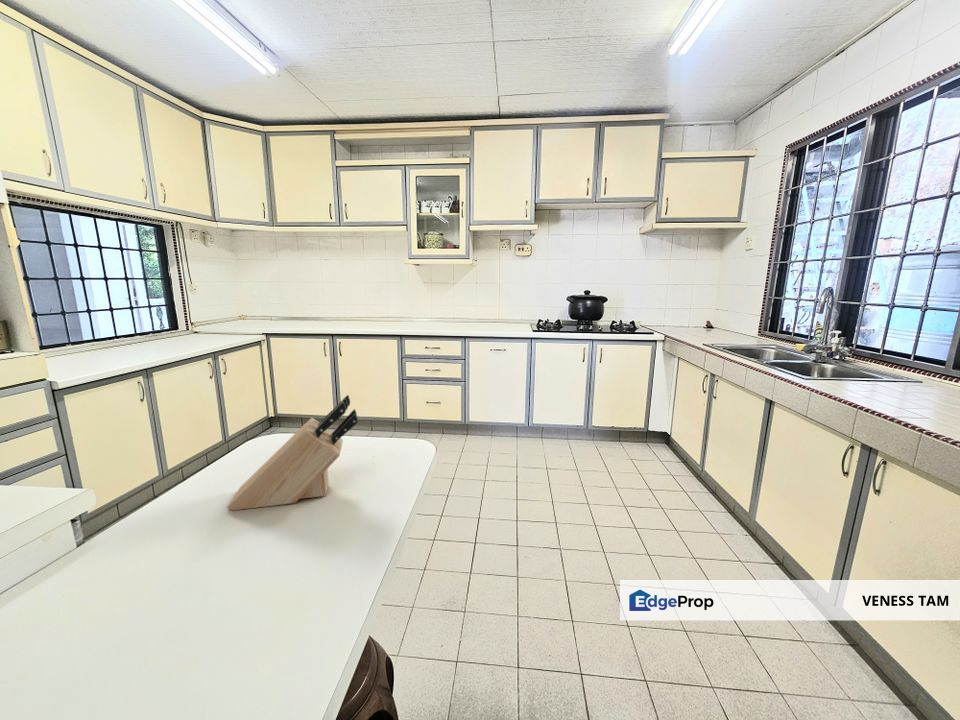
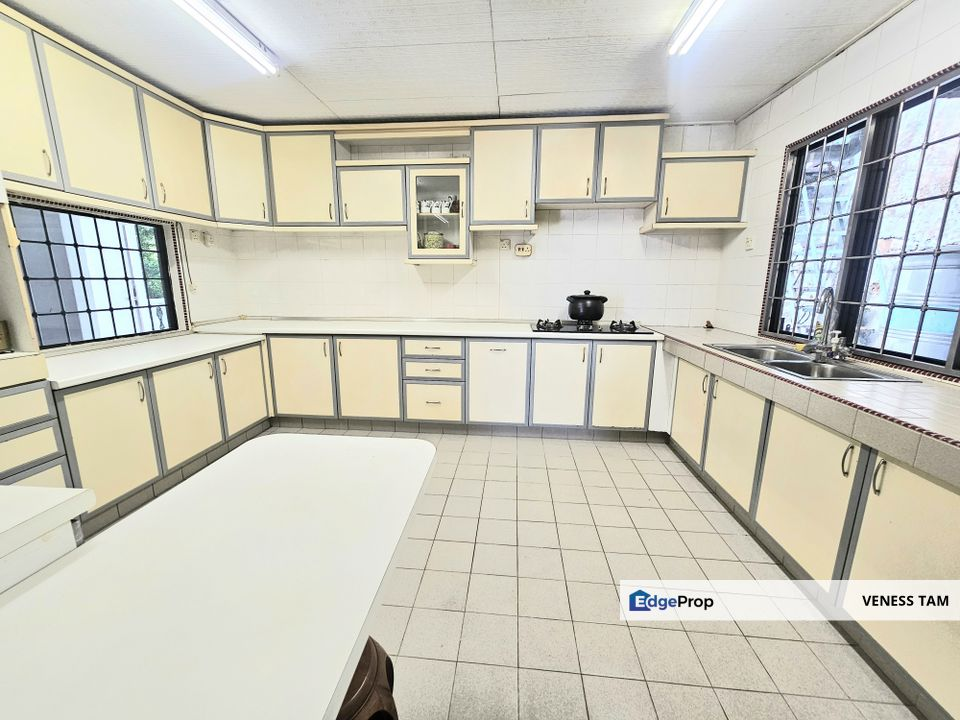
- knife block [226,394,359,512]
